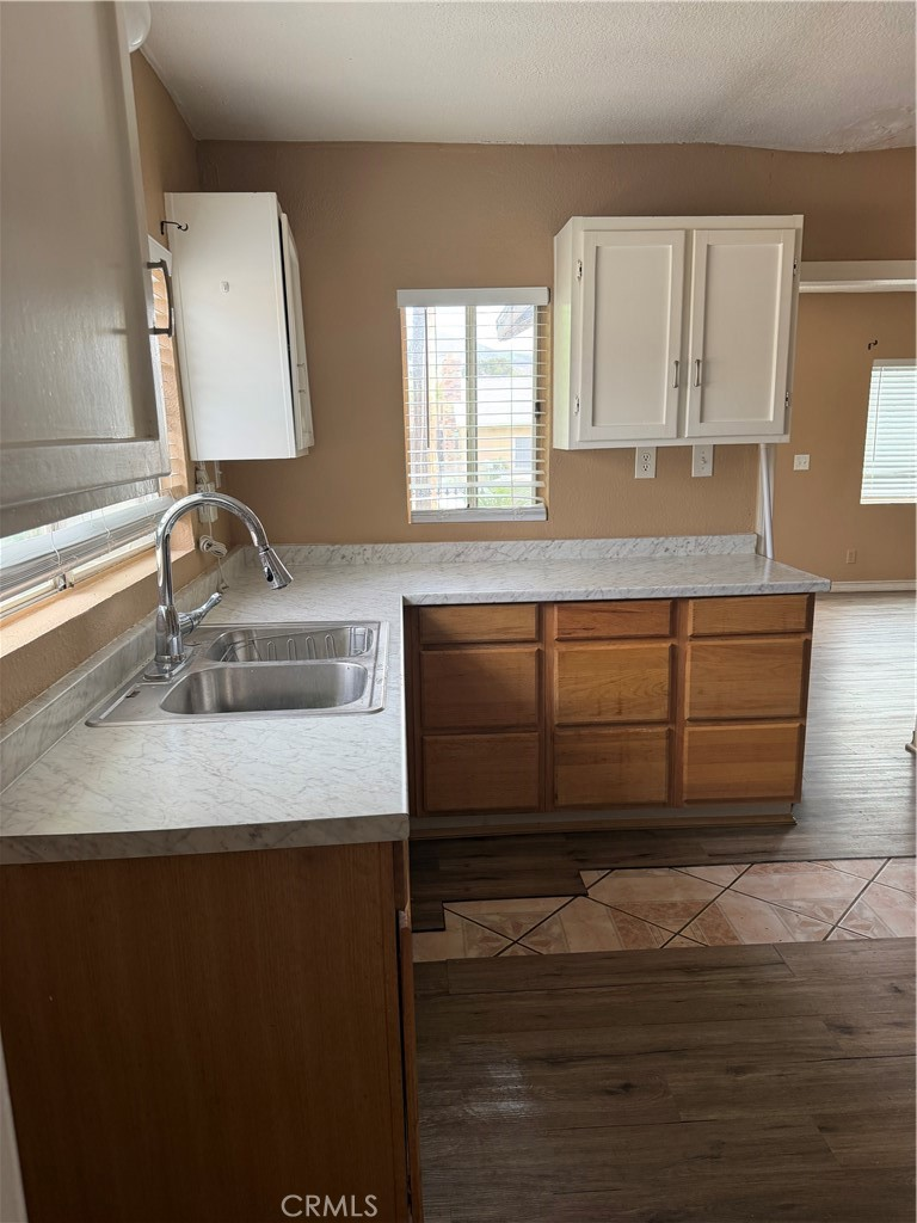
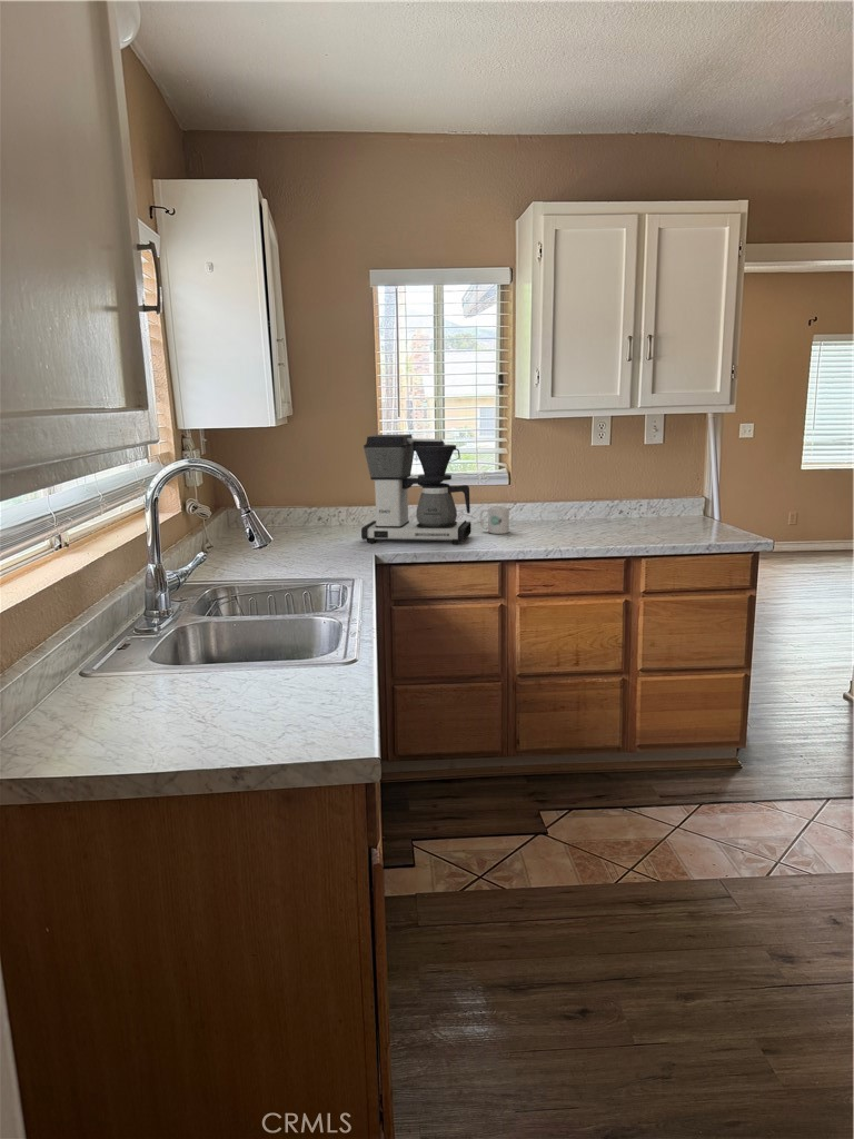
+ mug [479,505,510,535]
+ coffee maker [360,434,473,545]
